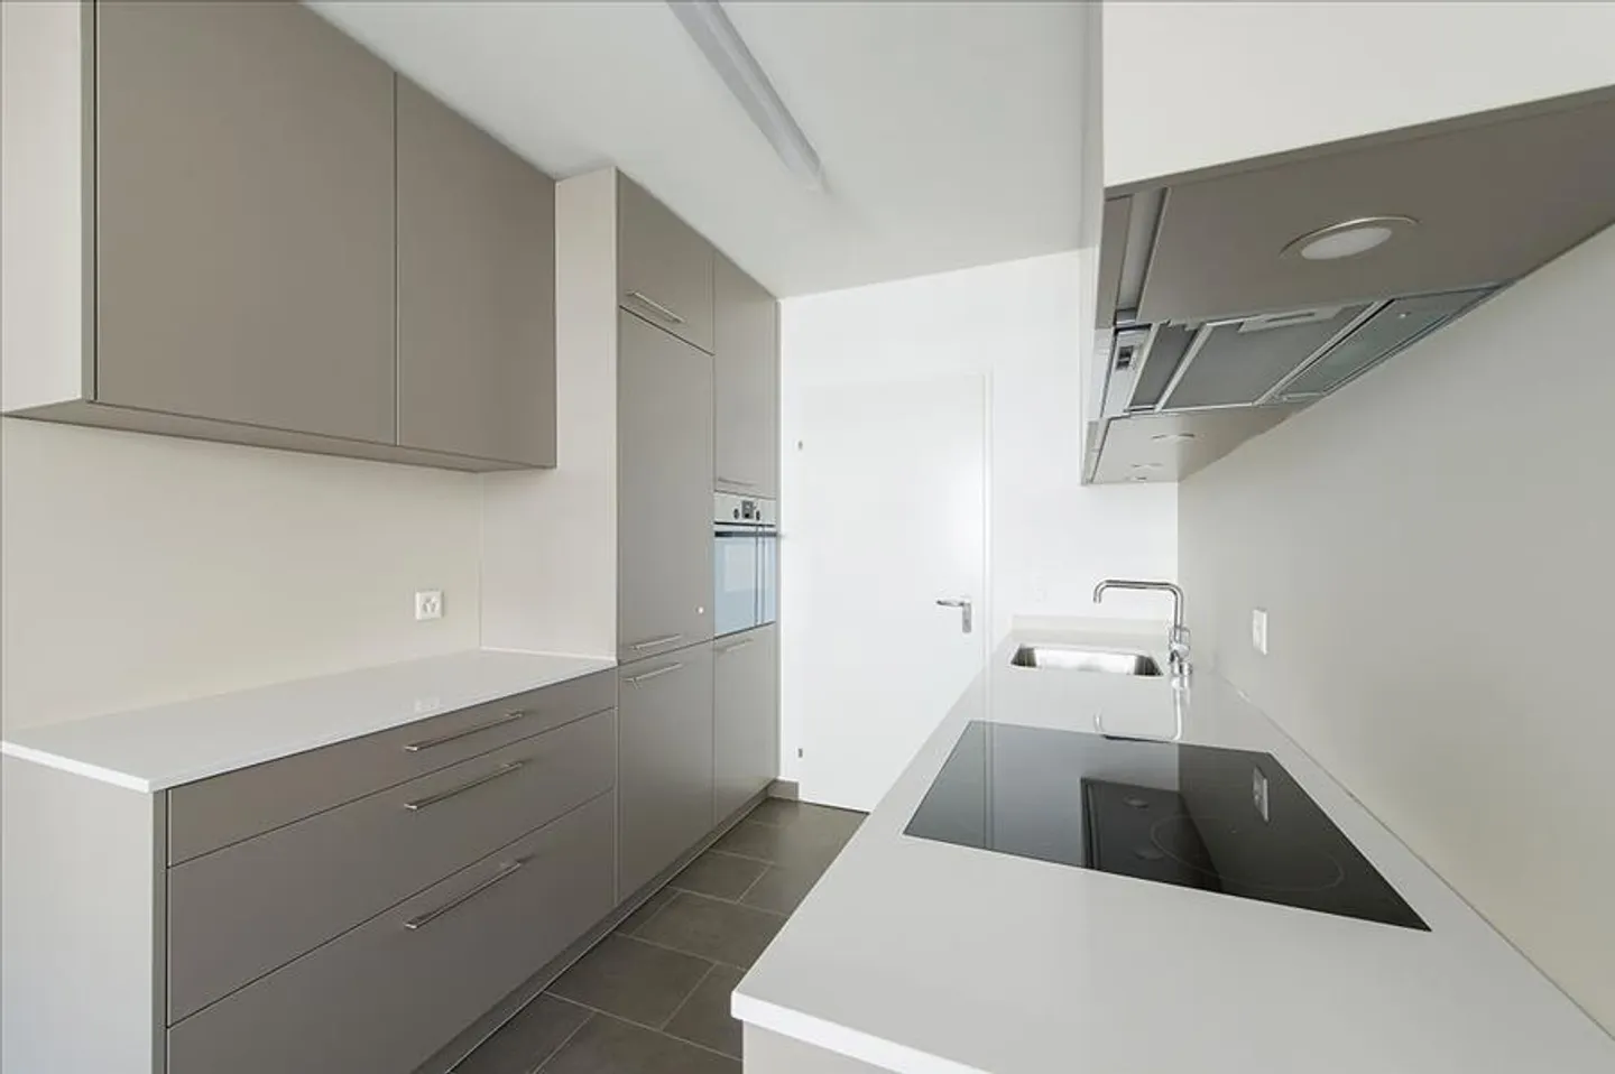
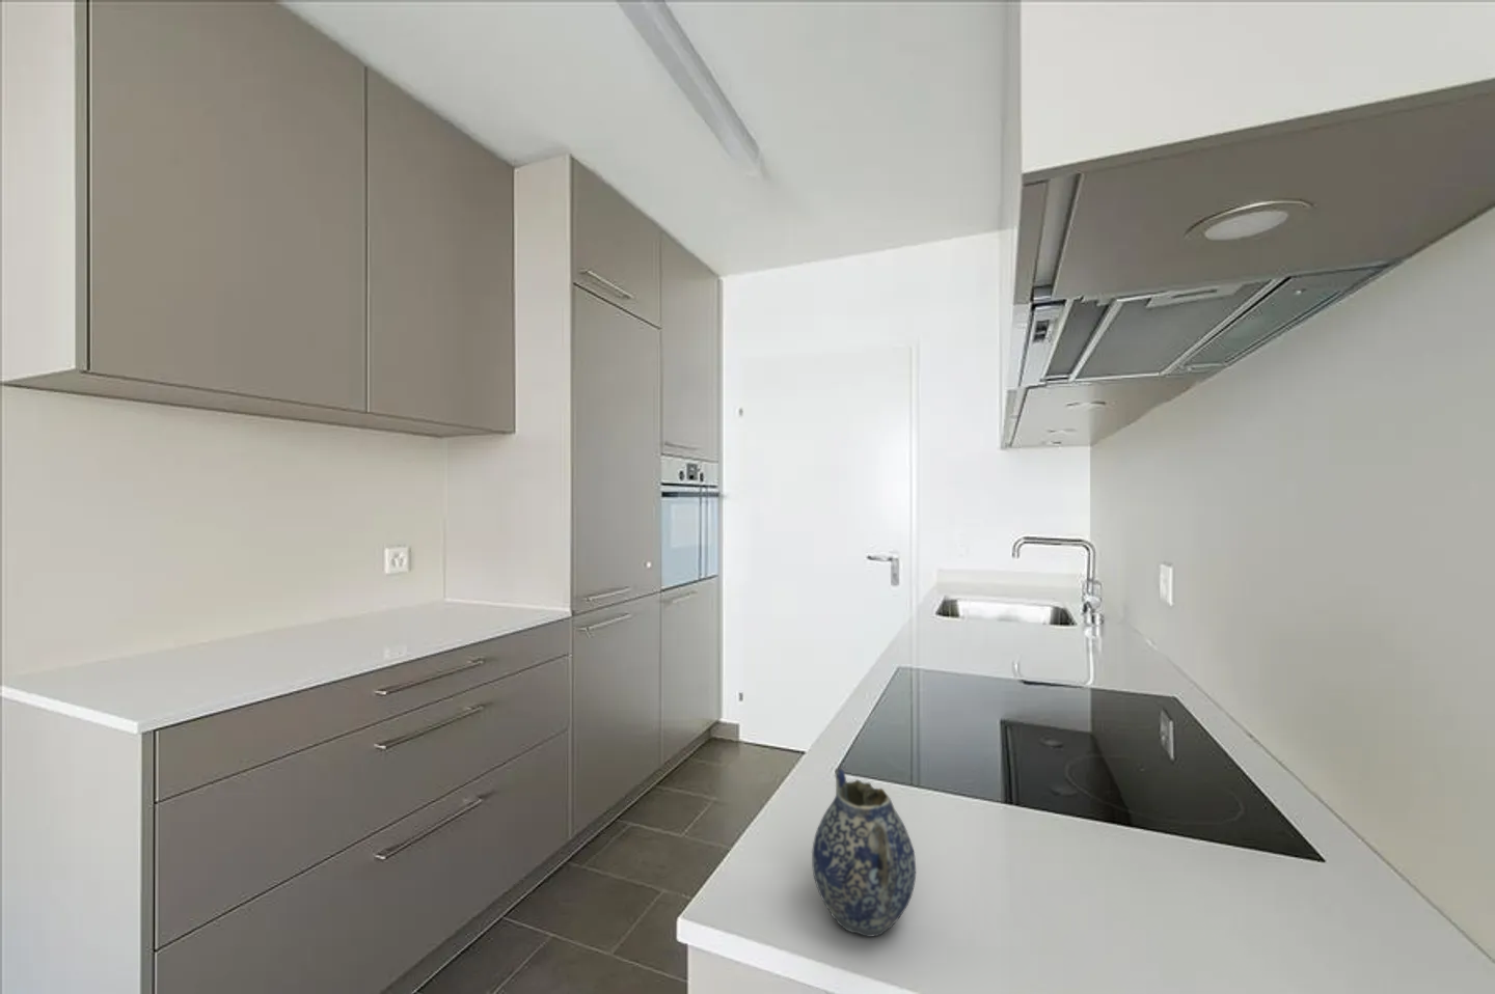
+ teapot [811,765,917,937]
